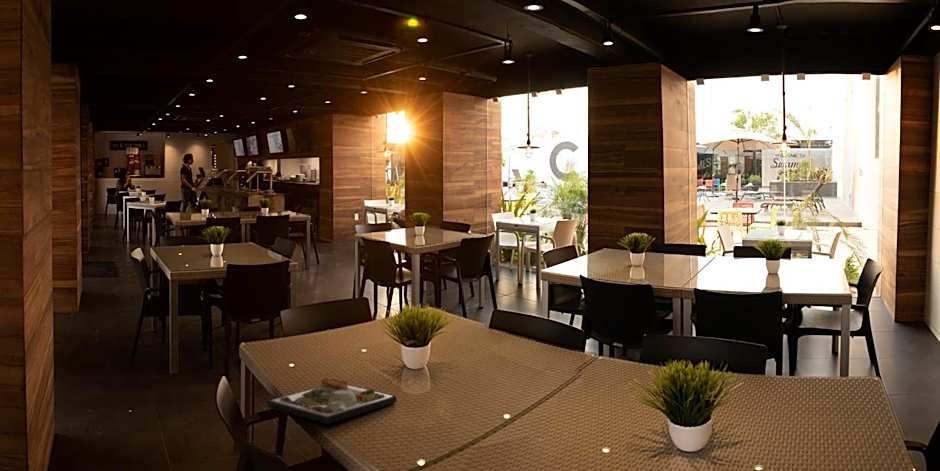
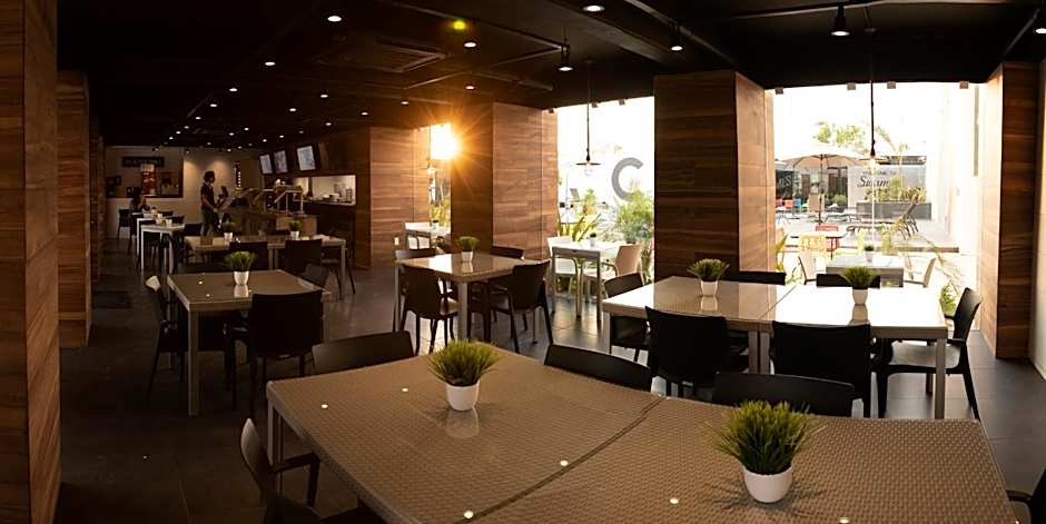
- dinner plate [266,378,398,425]
